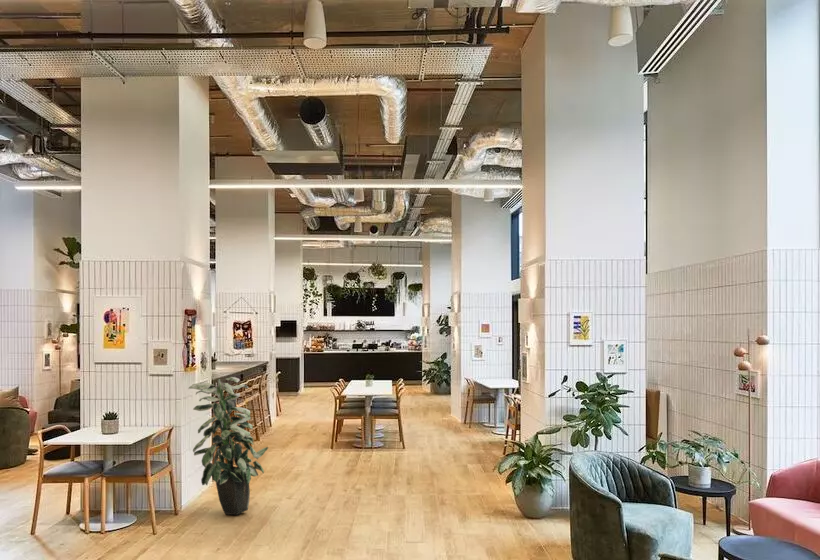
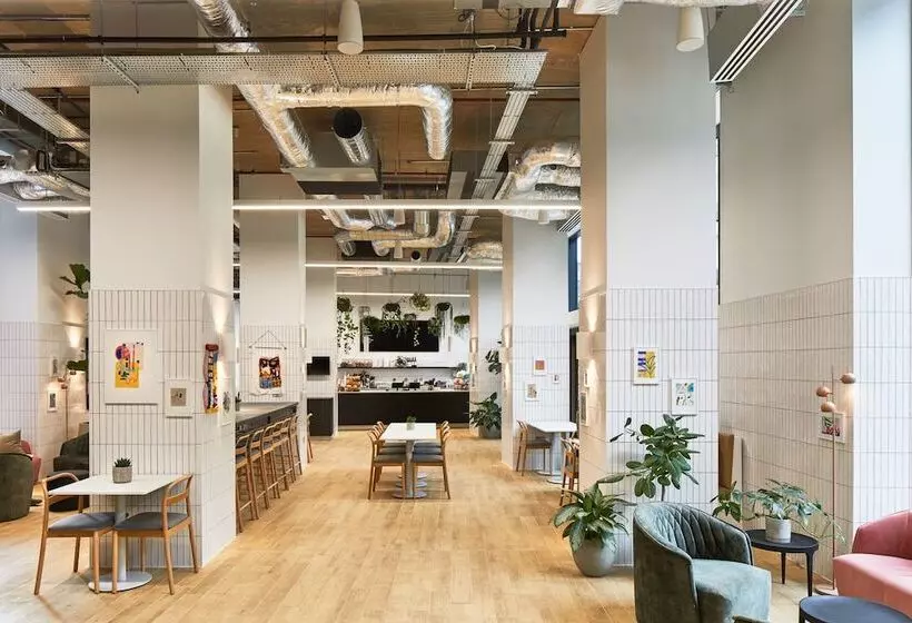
- indoor plant [188,376,269,516]
